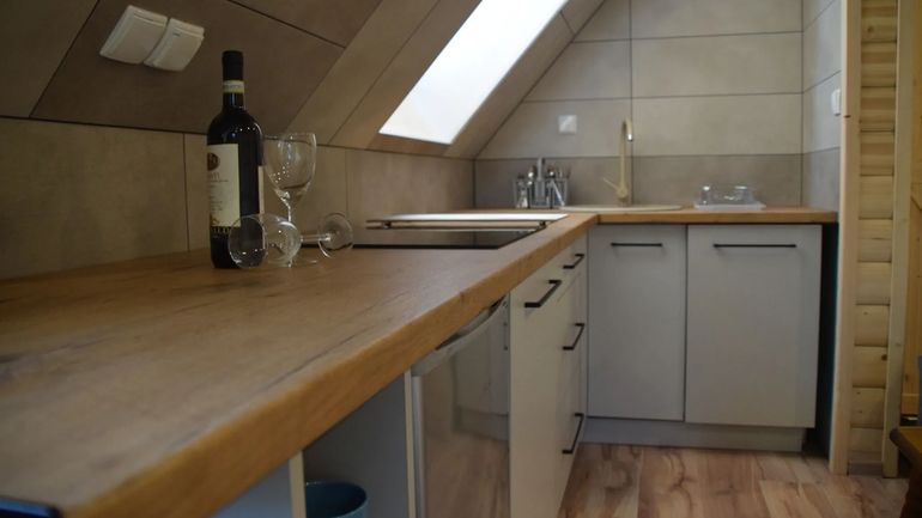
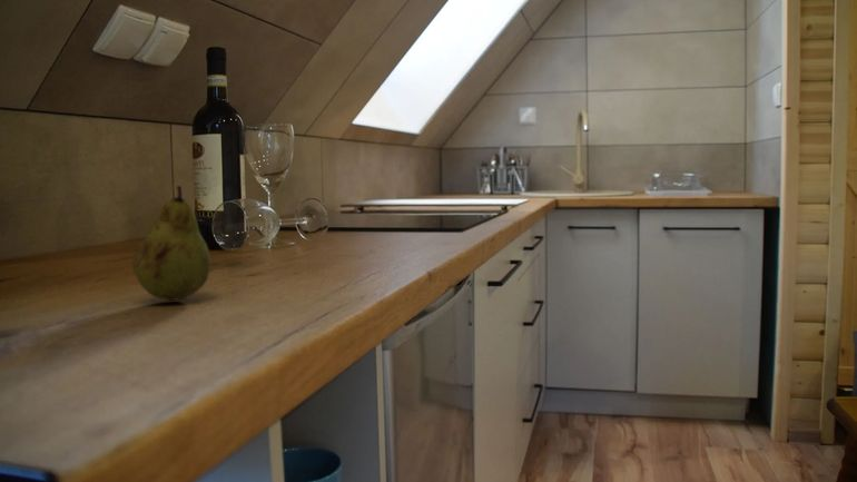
+ fruit [131,185,211,302]
